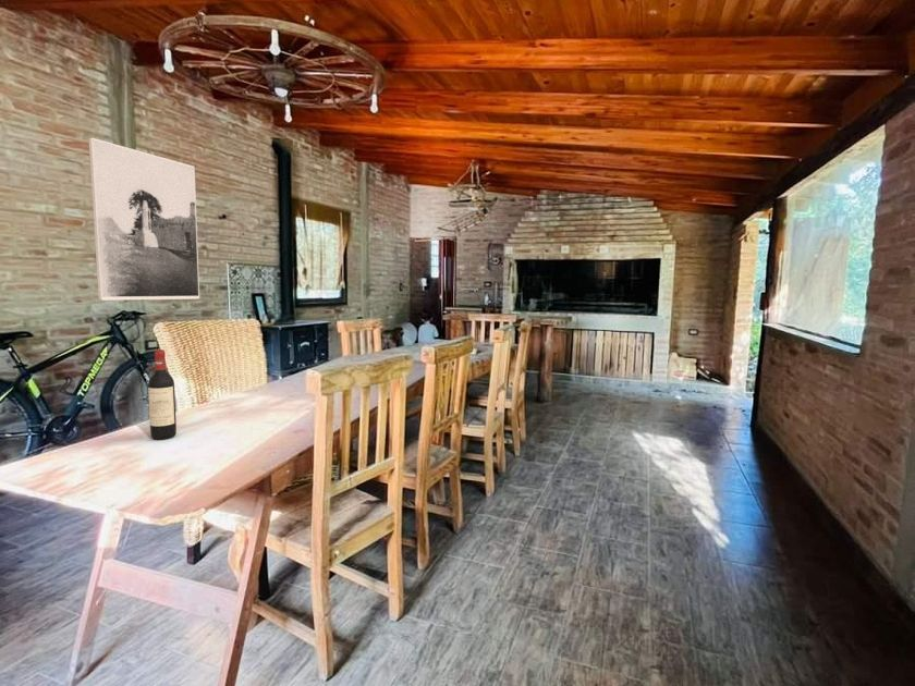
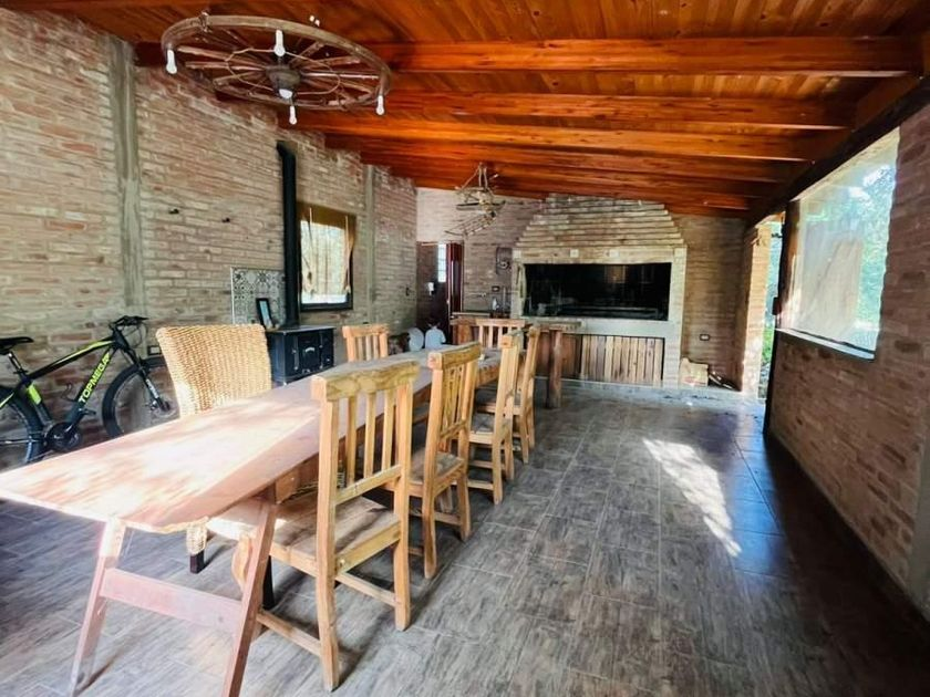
- wine bottle [147,348,178,441]
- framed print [87,136,200,302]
